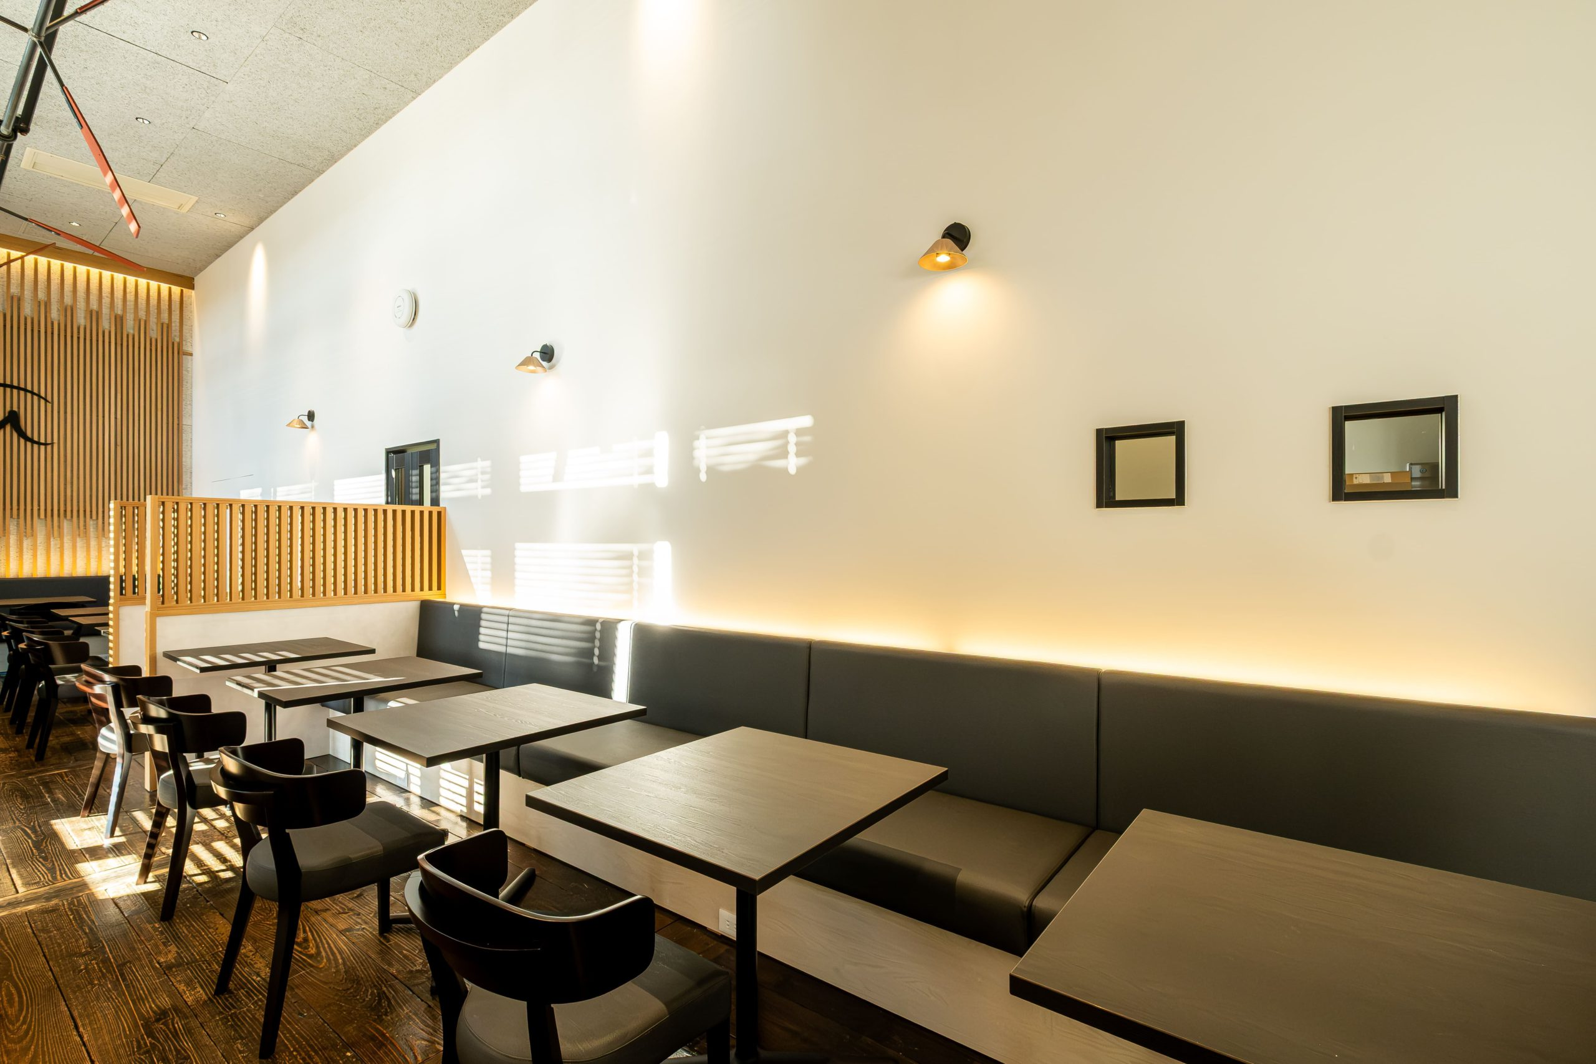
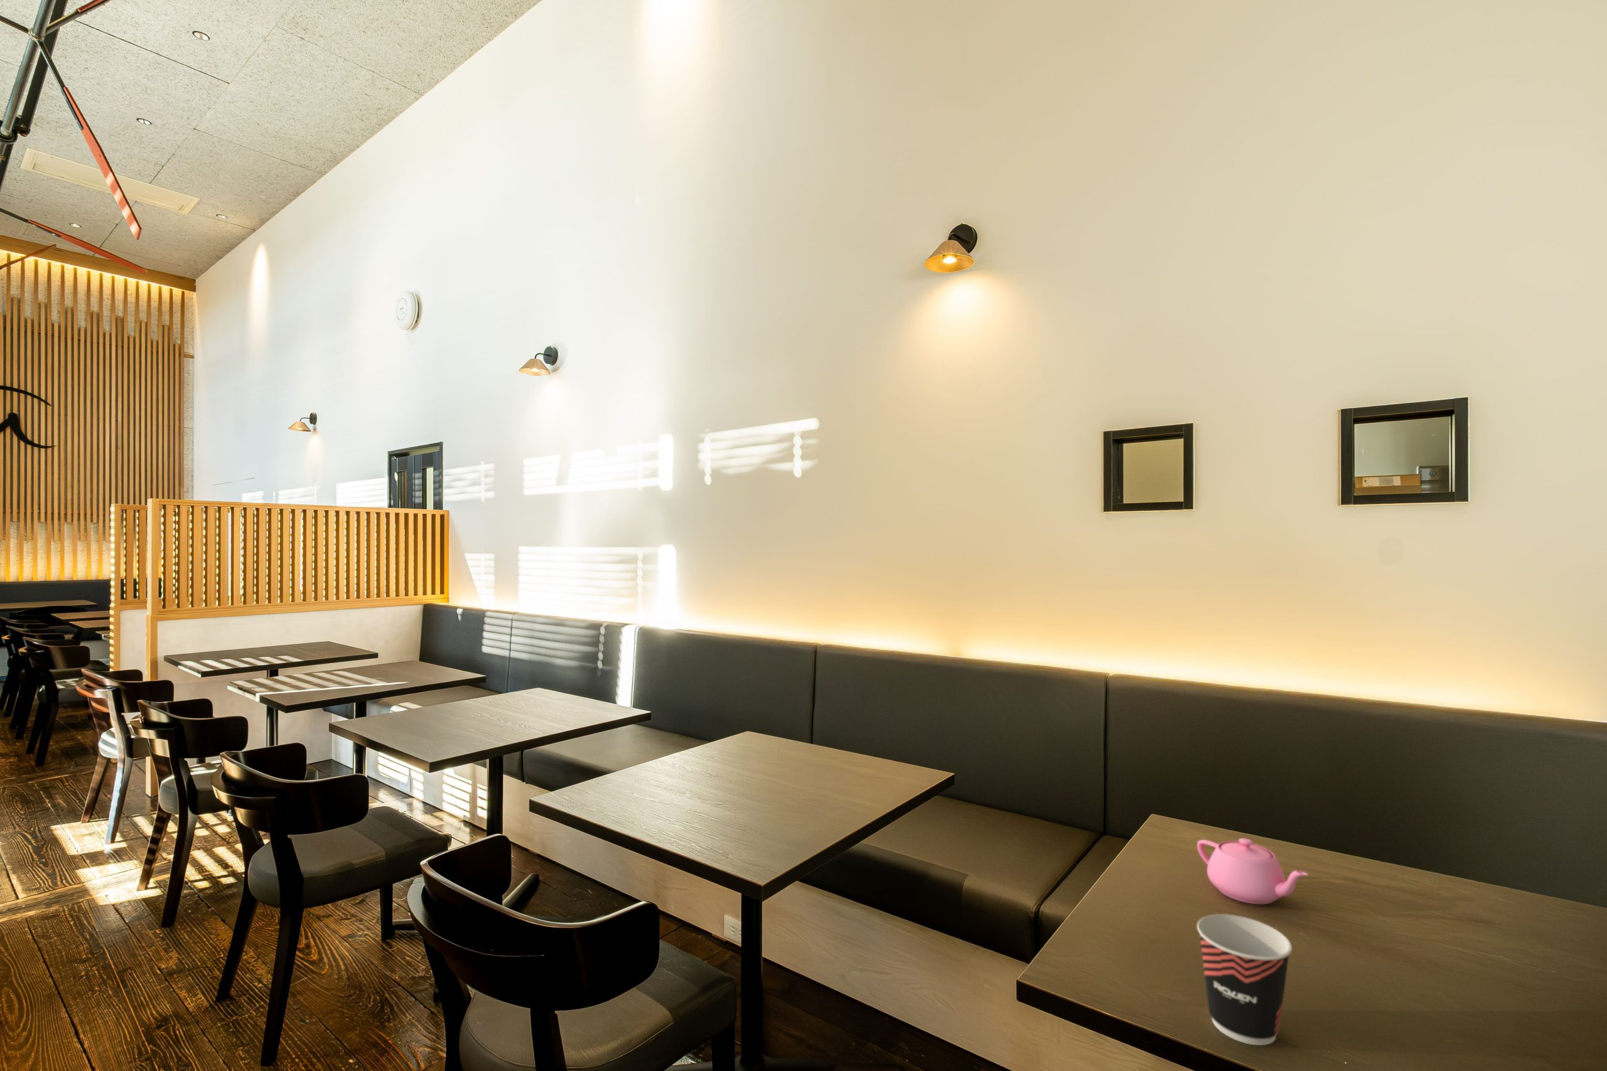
+ teapot [1197,838,1309,905]
+ cup [1197,913,1293,1046]
